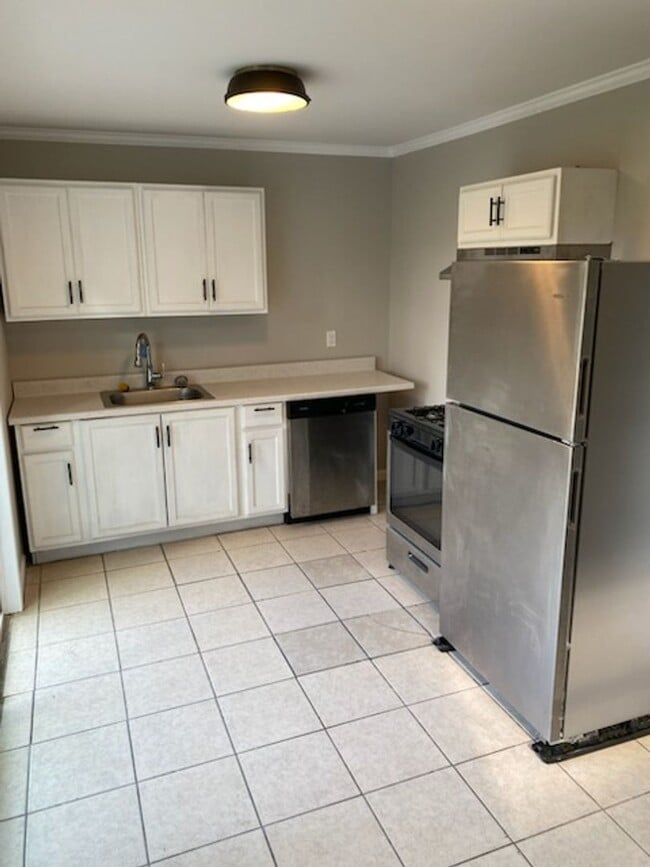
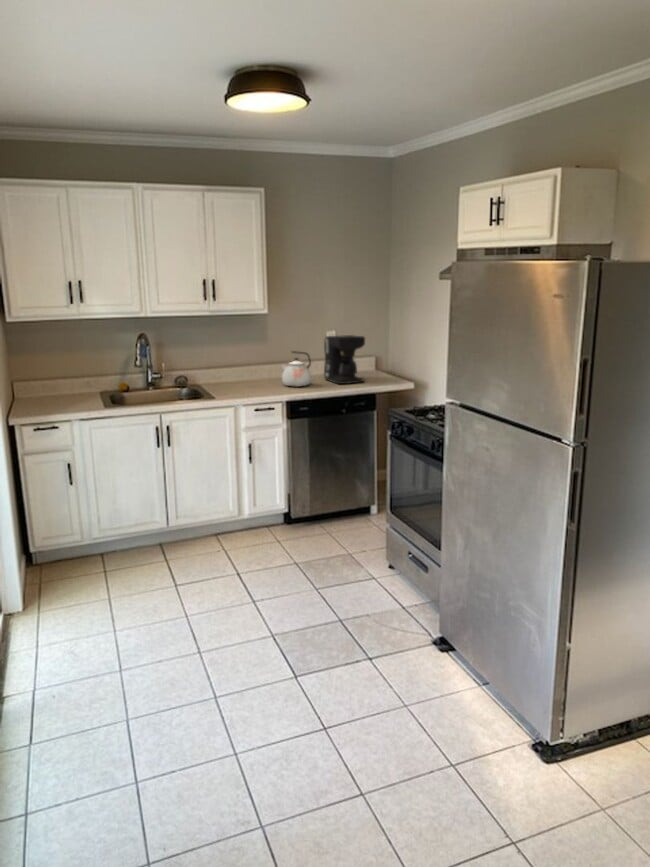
+ kettle [280,350,312,388]
+ coffee maker [323,334,366,385]
